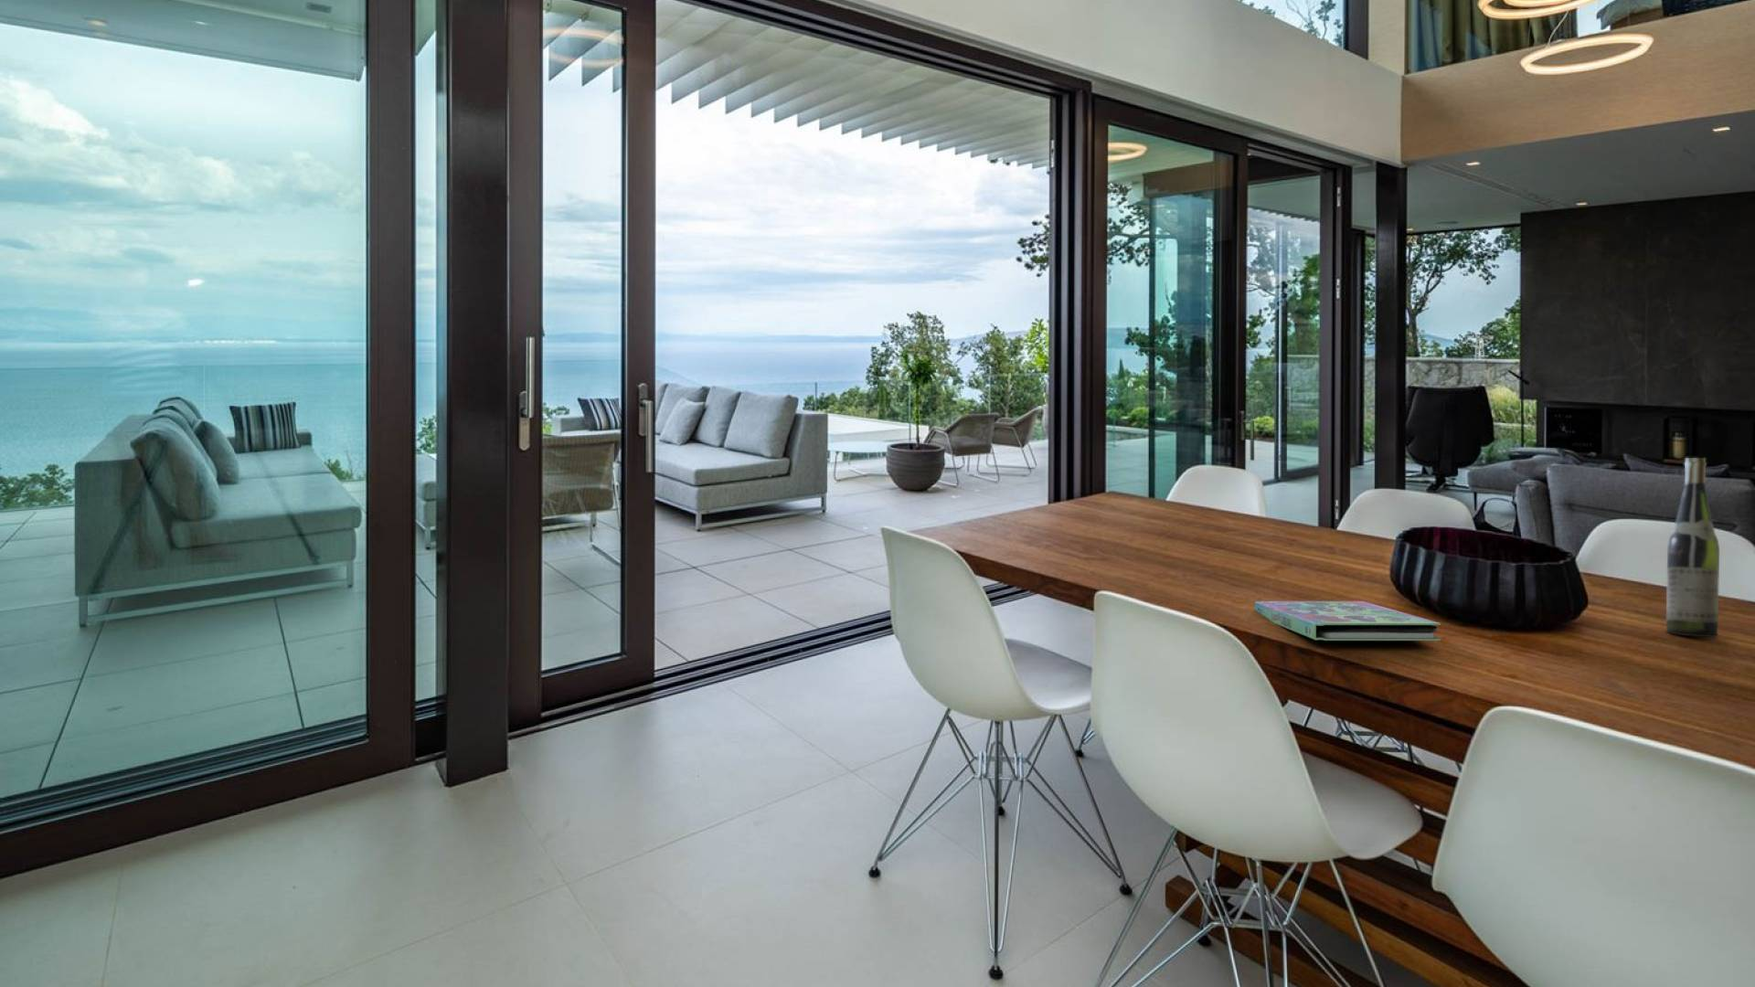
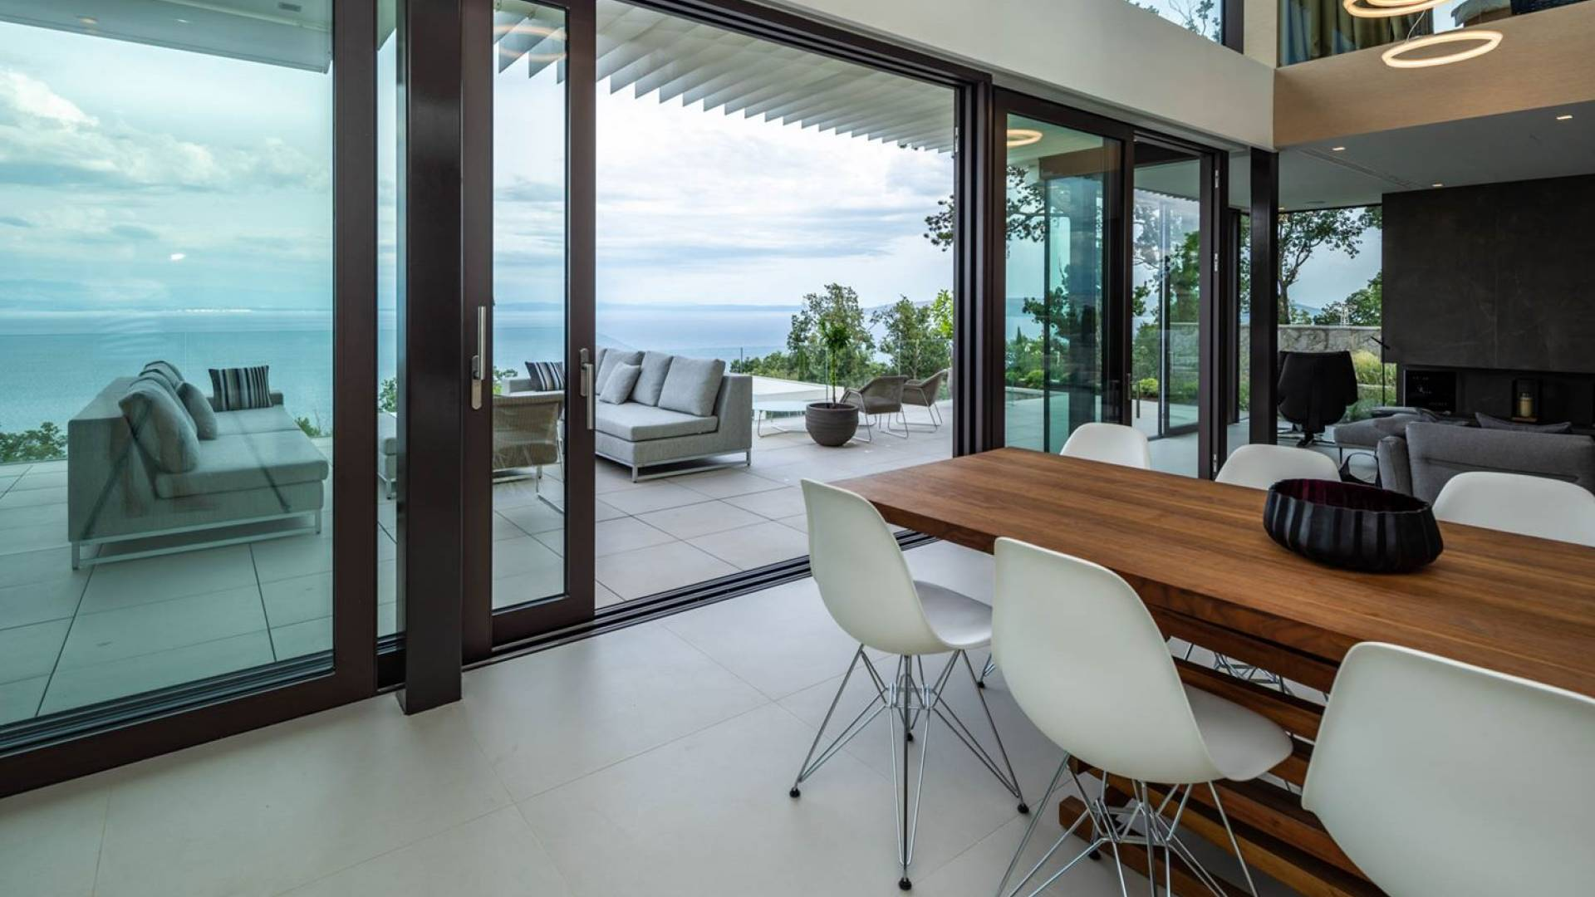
- book [1254,600,1442,641]
- wine bottle [1666,457,1720,638]
